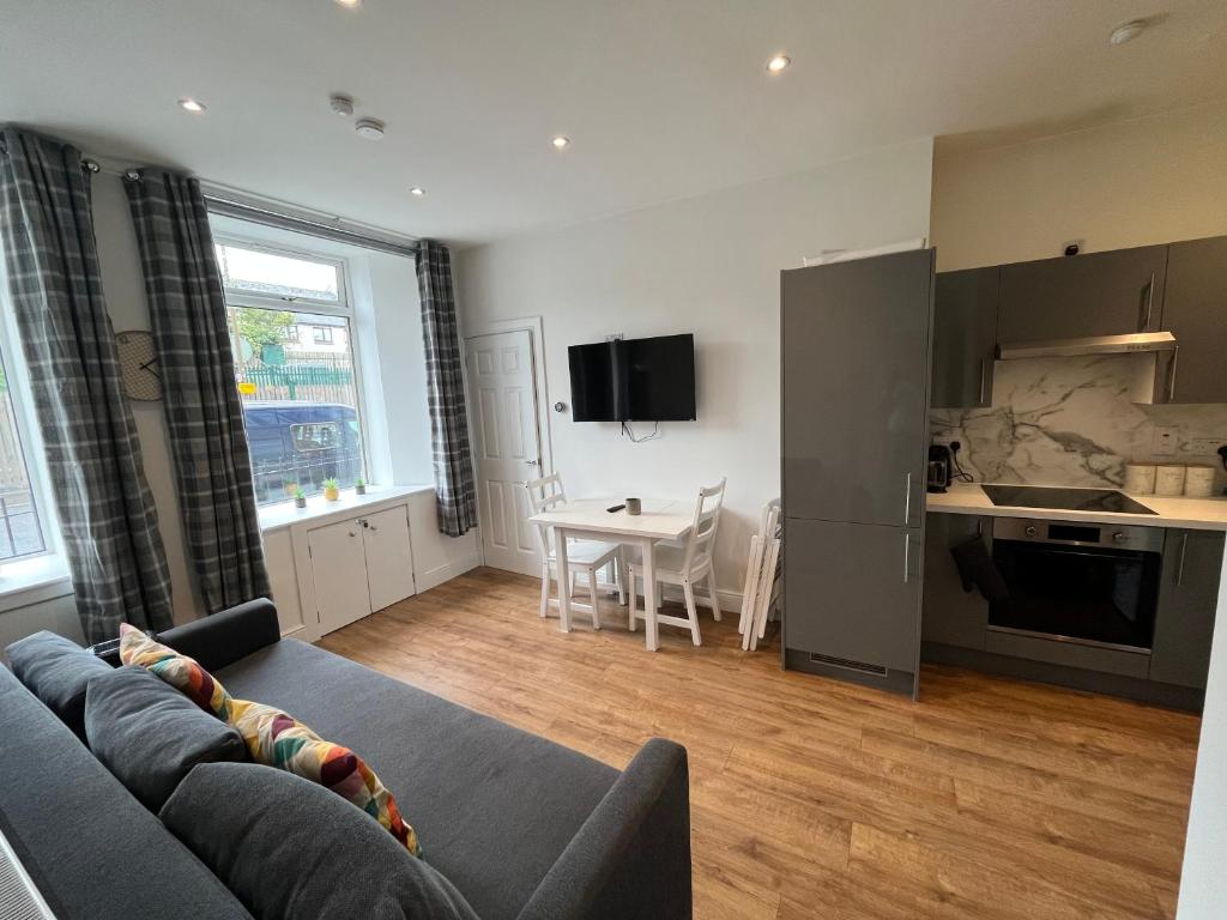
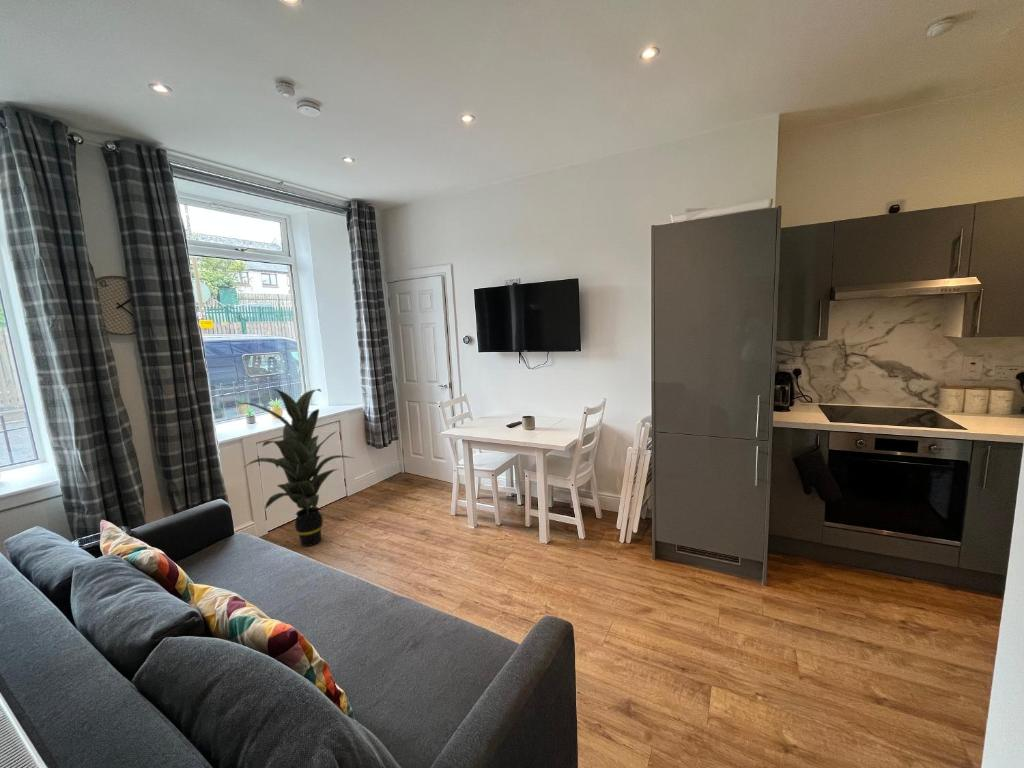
+ indoor plant [240,388,354,547]
